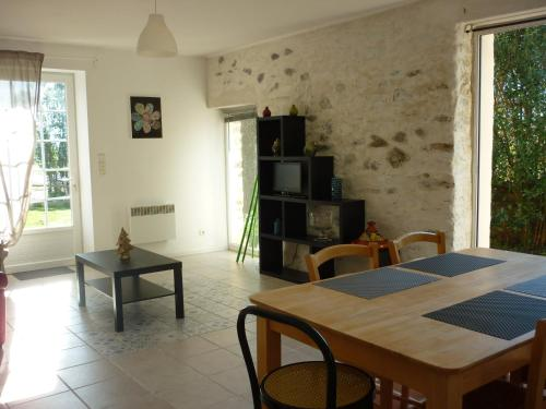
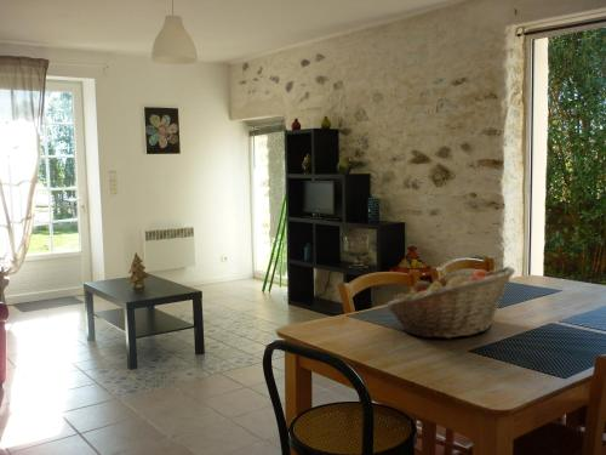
+ fruit basket [384,266,516,340]
